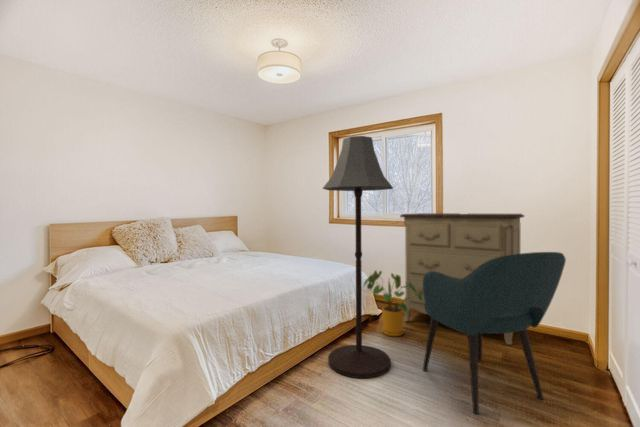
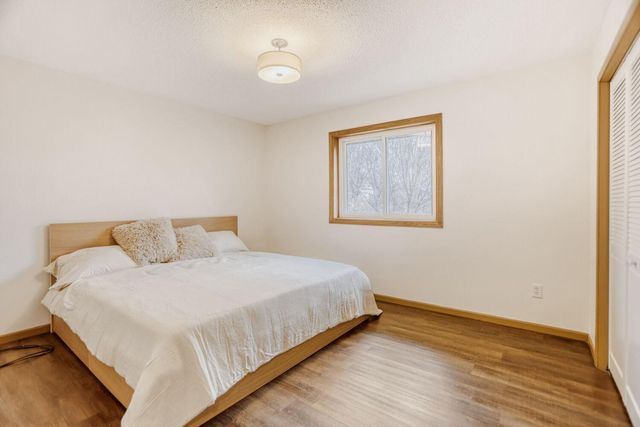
- armchair [422,251,567,415]
- dresser [399,212,525,346]
- house plant [362,269,422,337]
- floor lamp [321,135,394,379]
